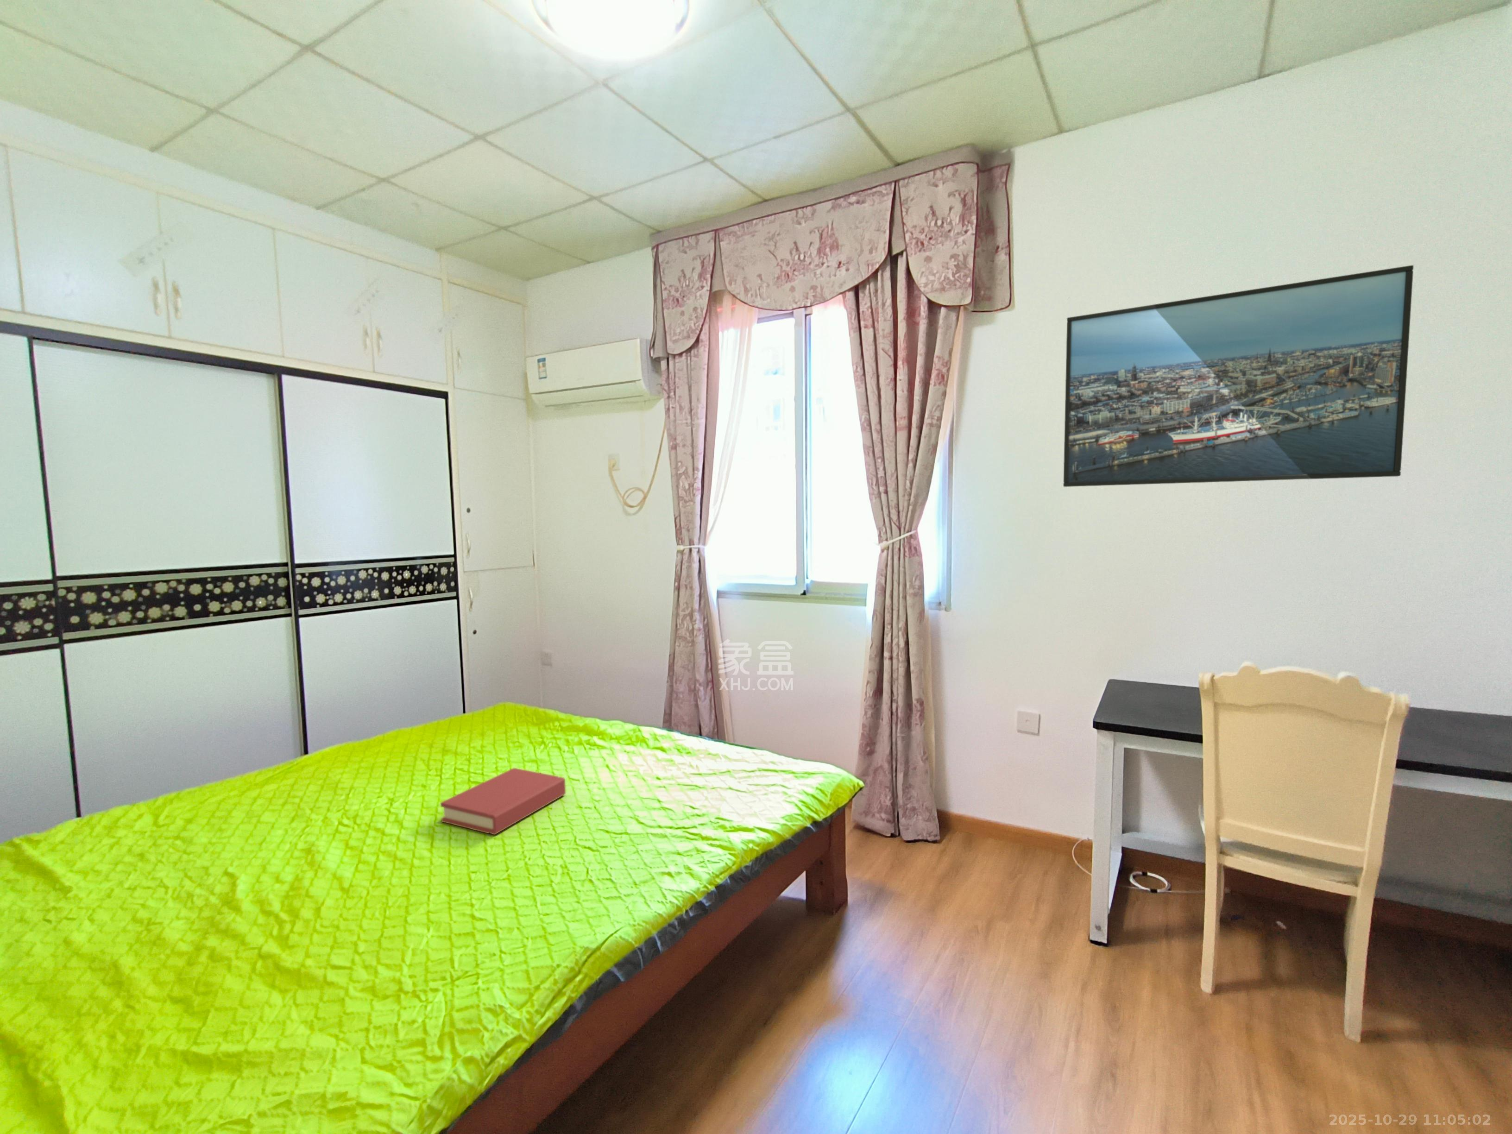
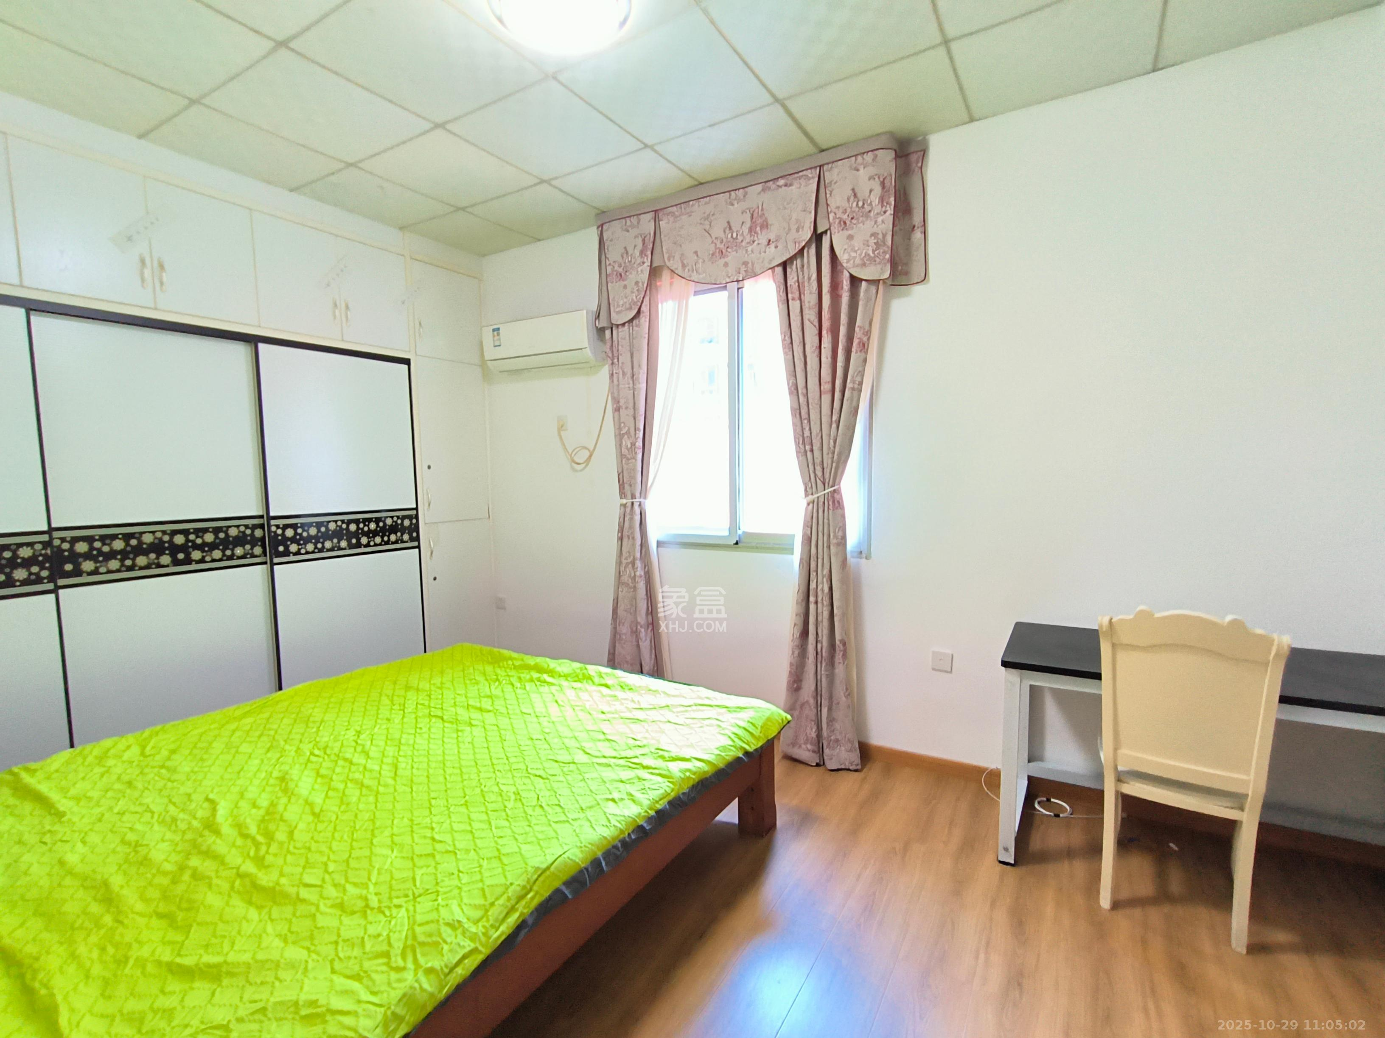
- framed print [1063,264,1414,487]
- hardback book [441,767,566,835]
